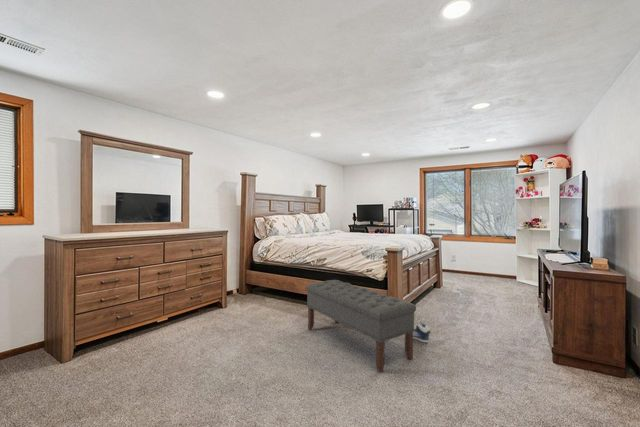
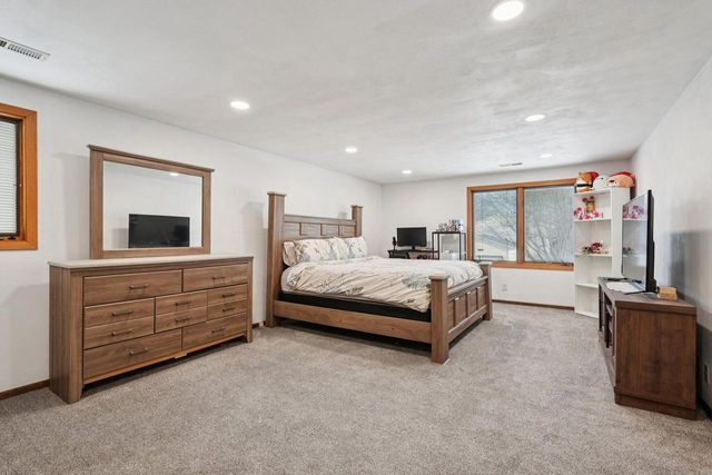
- sneaker [413,320,432,343]
- bench [305,279,417,374]
